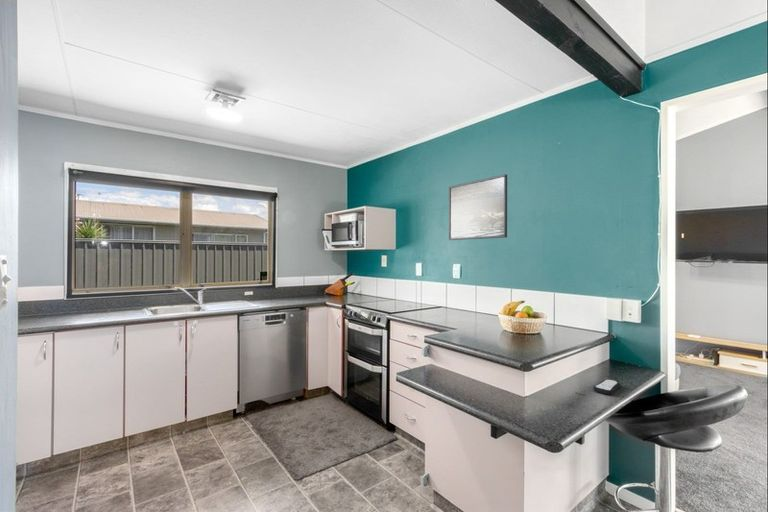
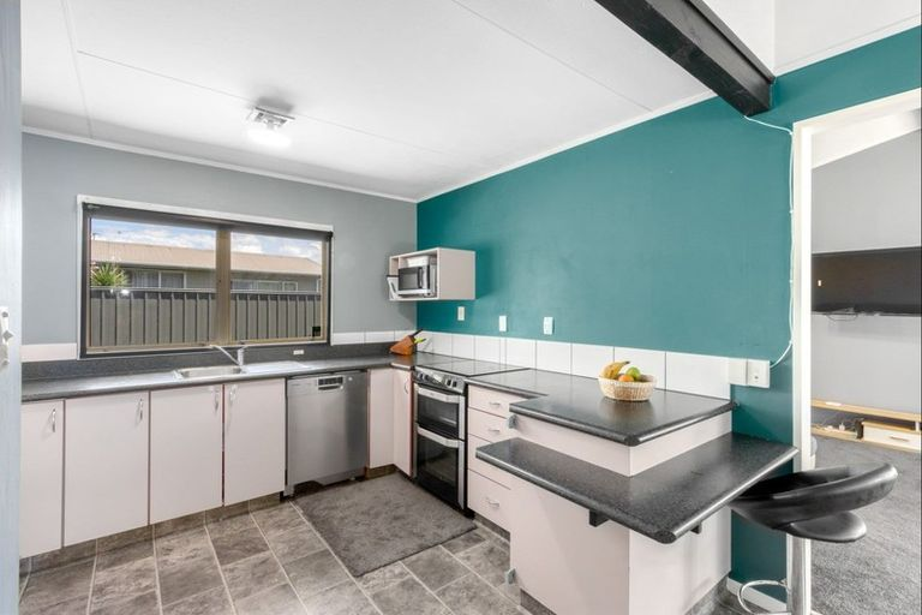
- remote control [592,378,621,396]
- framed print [448,173,508,241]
